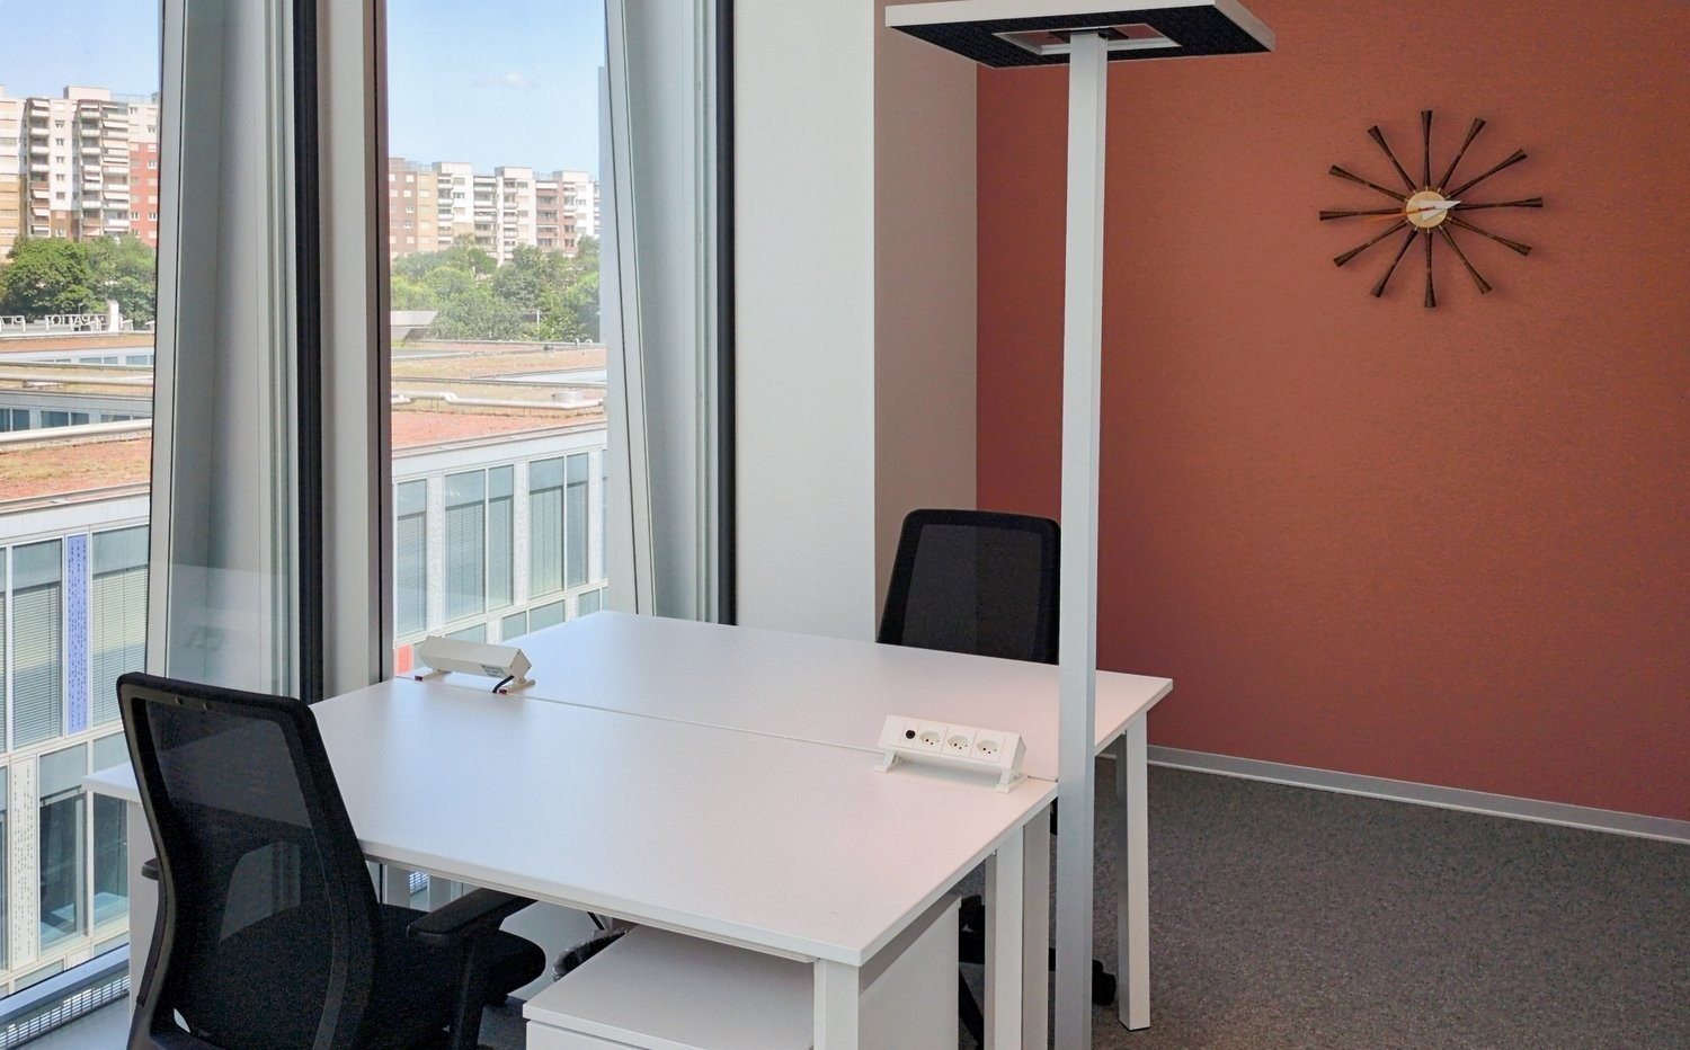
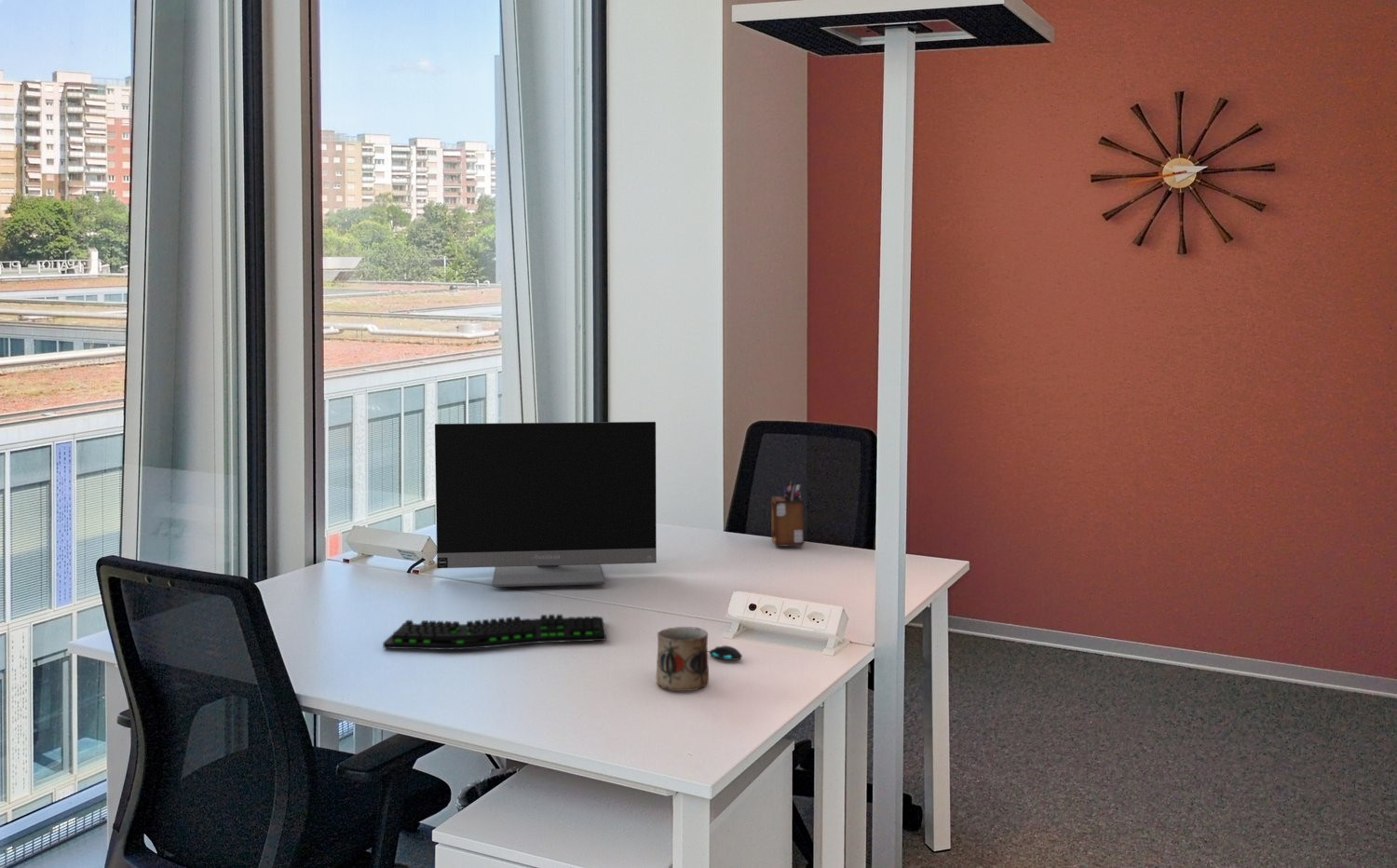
+ mug [655,626,710,692]
+ mouse [708,644,743,661]
+ keyboard [382,613,607,651]
+ desk organizer [770,481,805,548]
+ monitor [434,421,658,588]
